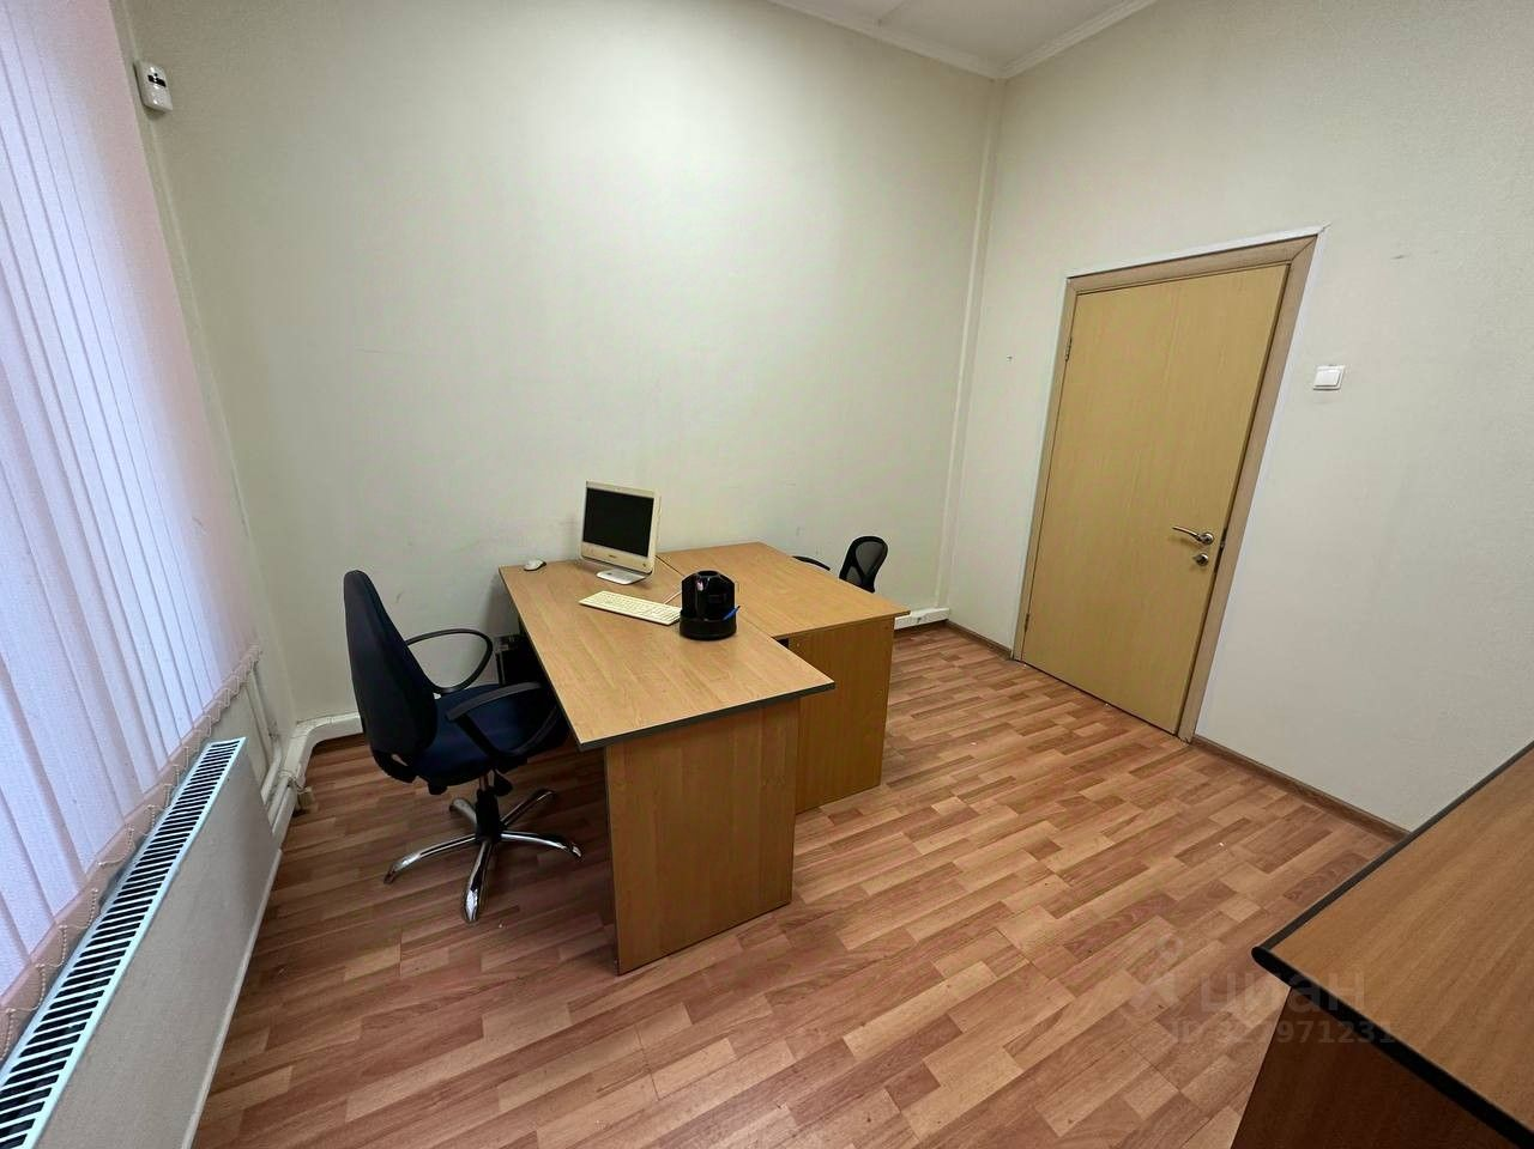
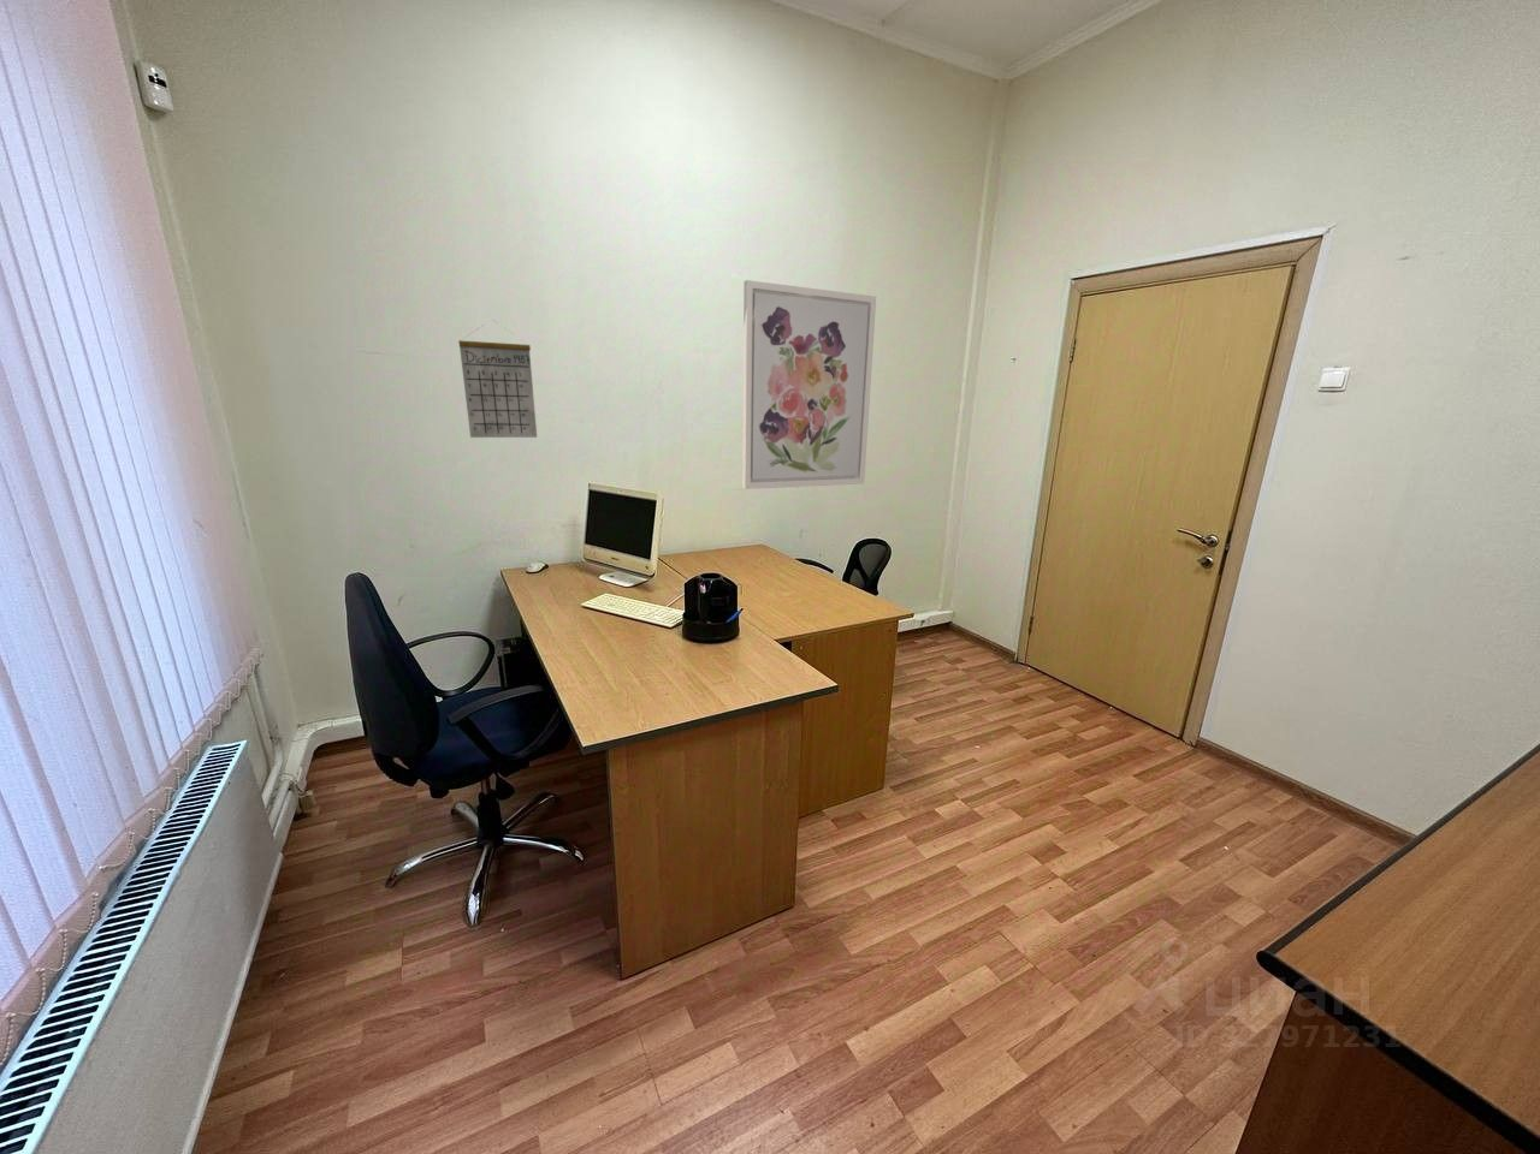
+ calendar [457,320,538,439]
+ wall art [741,279,877,491]
